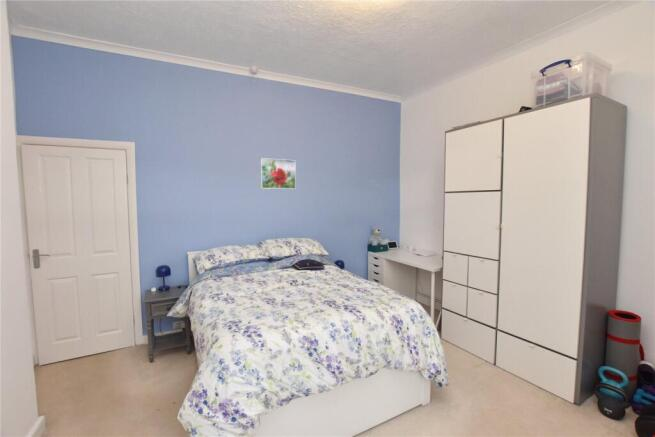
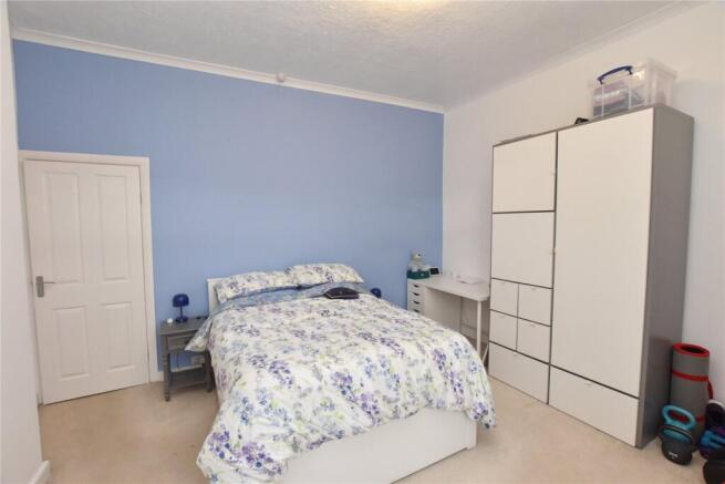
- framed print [260,157,297,190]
